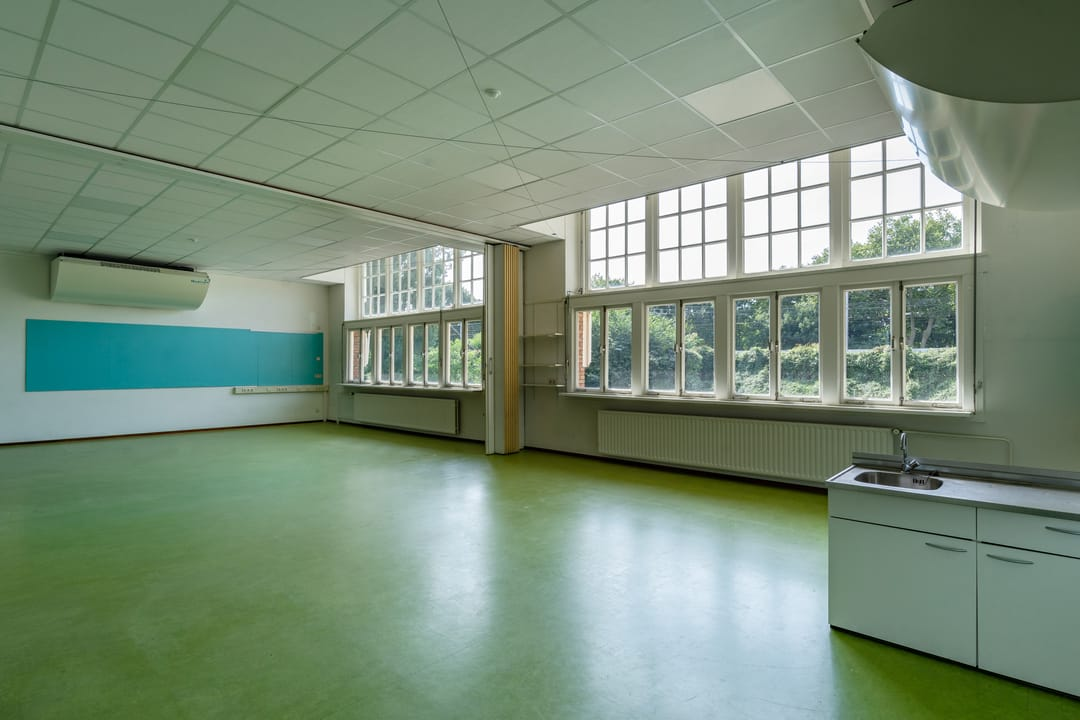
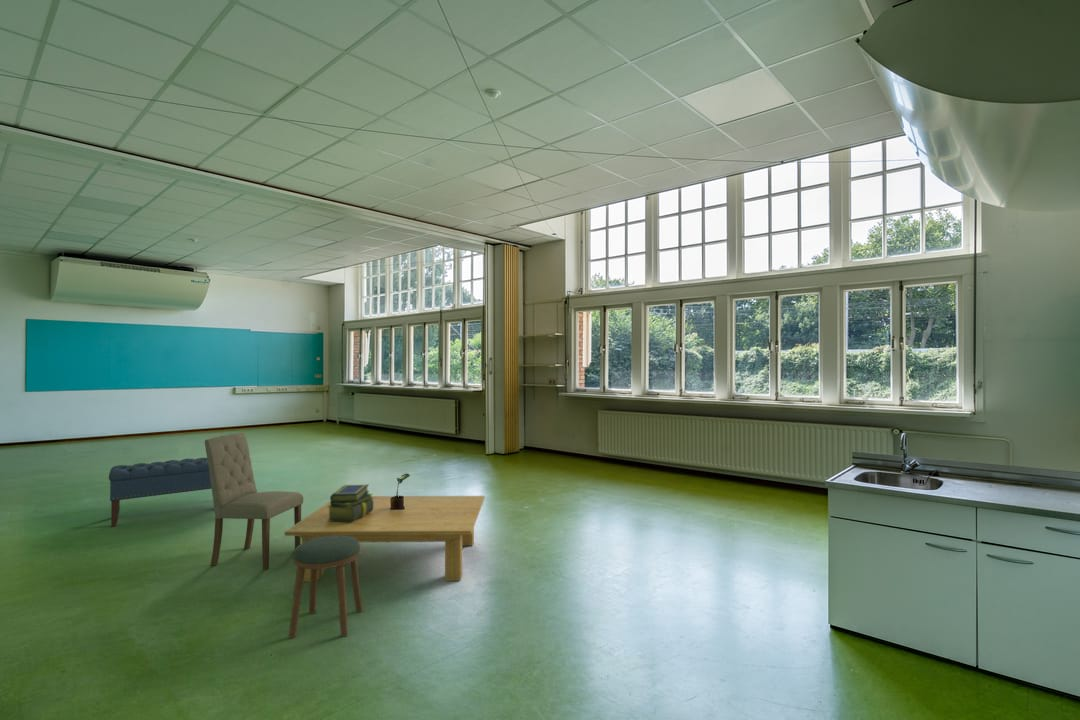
+ potted plant [389,473,411,510]
+ bench [108,457,212,528]
+ coffee table [284,495,486,583]
+ stool [288,536,363,639]
+ dining chair [204,432,304,571]
+ stack of books [327,484,374,522]
